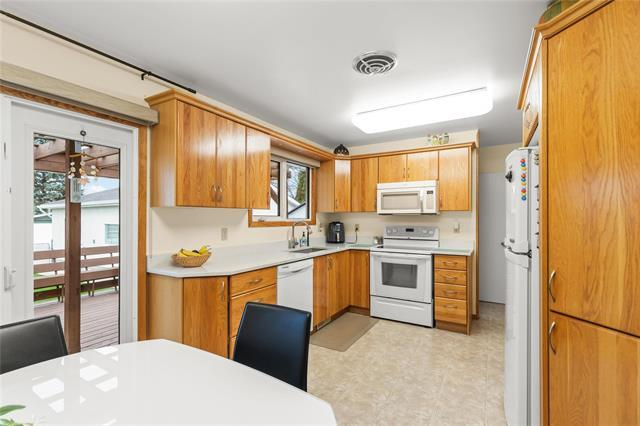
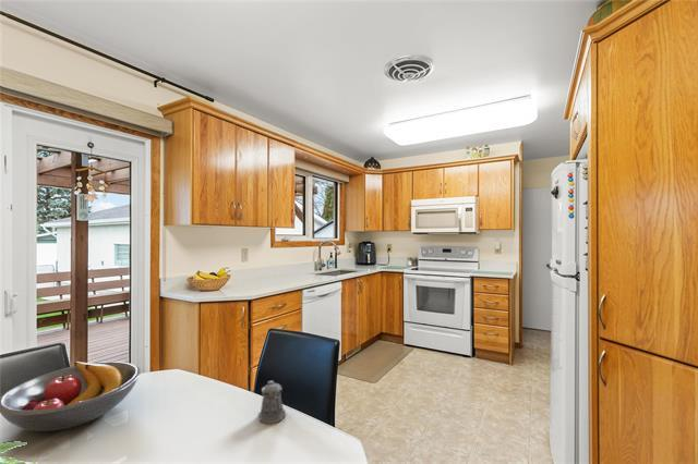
+ pepper shaker [257,380,287,425]
+ fruit bowl [0,361,142,432]
